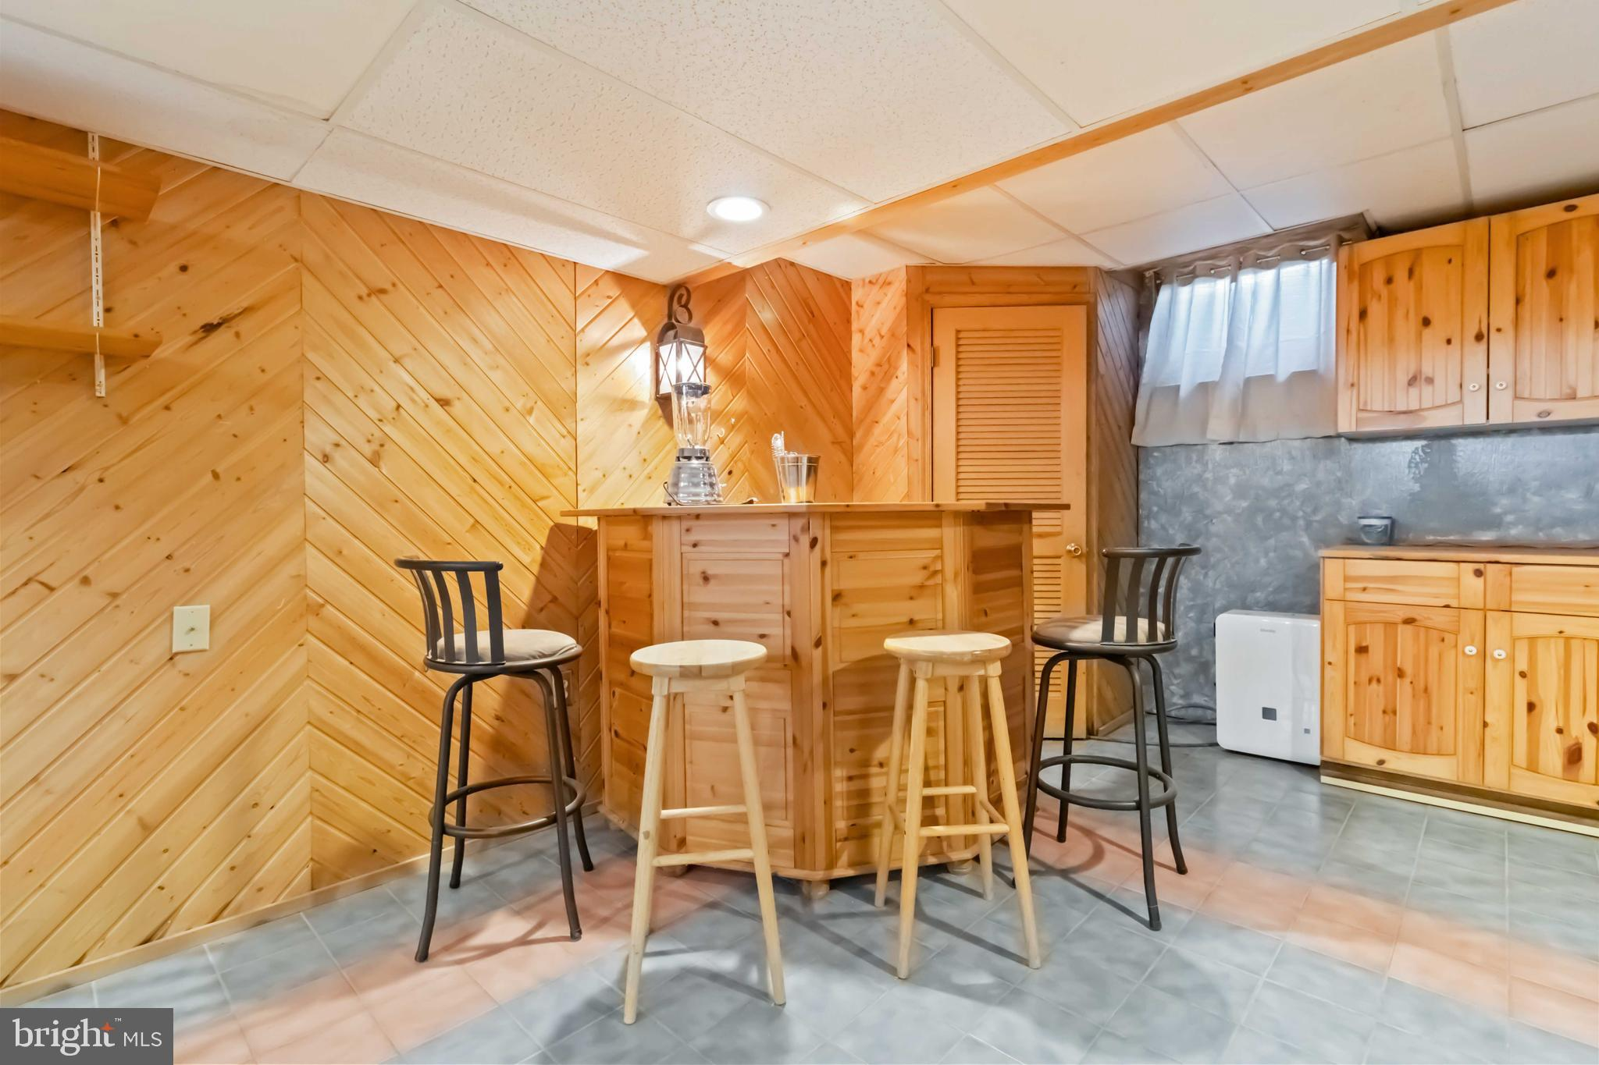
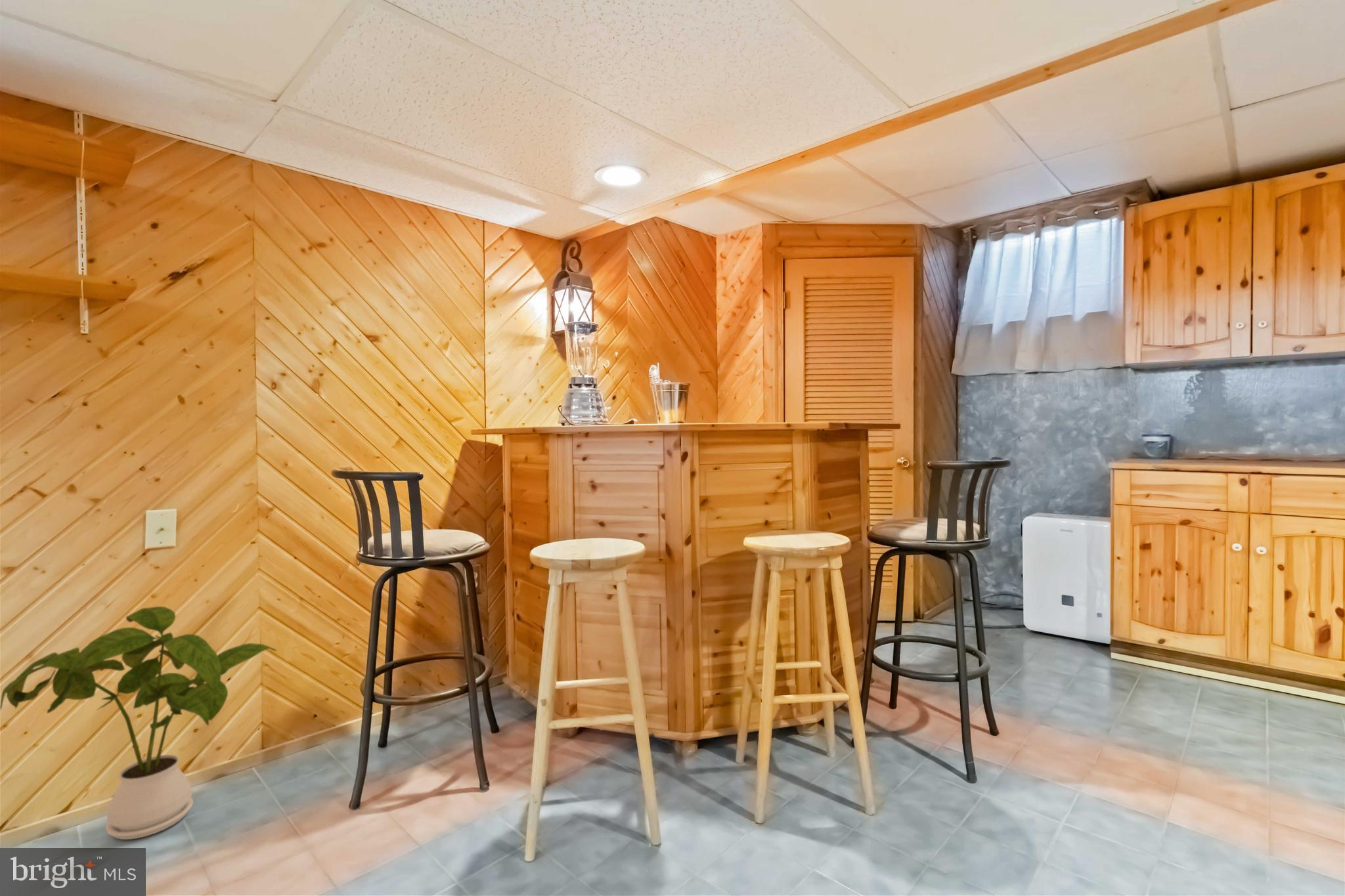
+ house plant [0,606,277,840]
